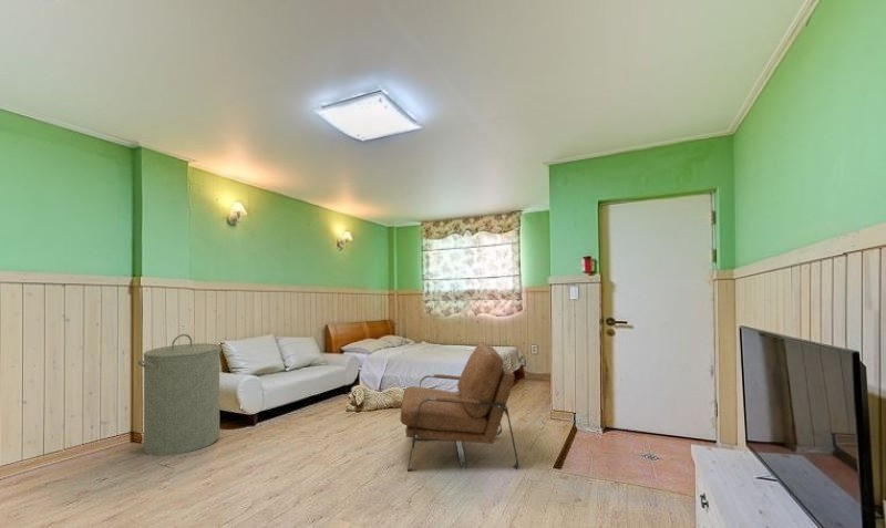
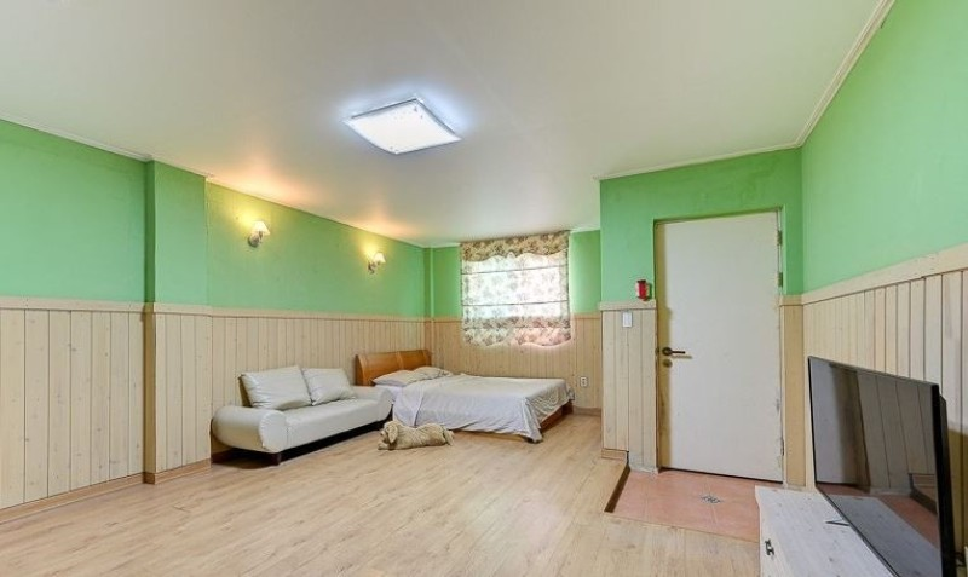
- chair [399,341,519,473]
- laundry hamper [137,333,223,456]
